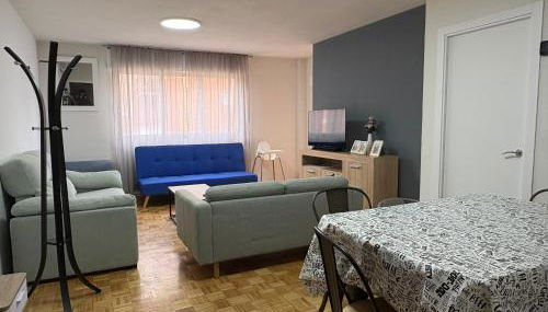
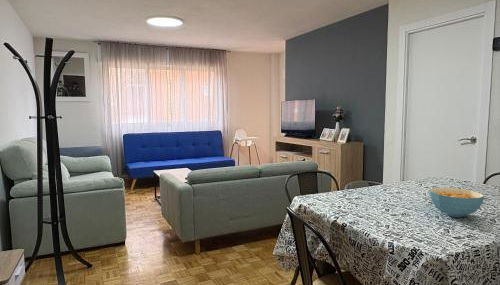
+ cereal bowl [428,187,485,218]
